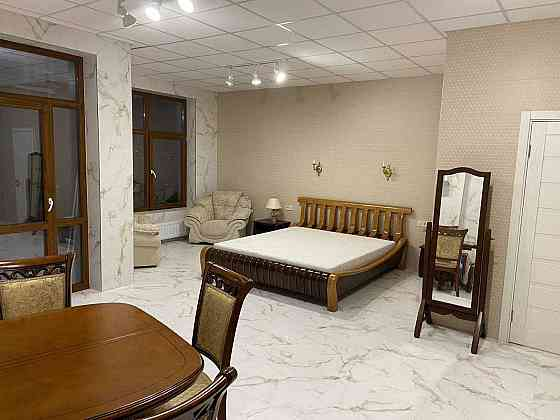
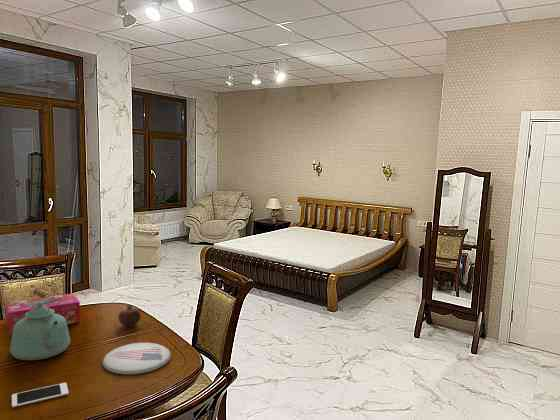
+ kettle [9,289,71,361]
+ plate [101,342,172,375]
+ cell phone [11,382,69,408]
+ fruit [117,304,141,327]
+ tissue box [4,292,81,336]
